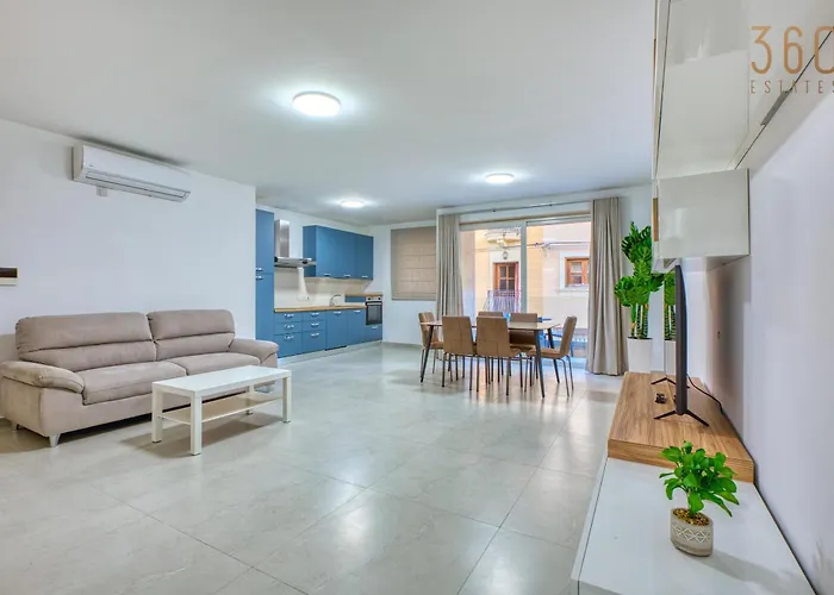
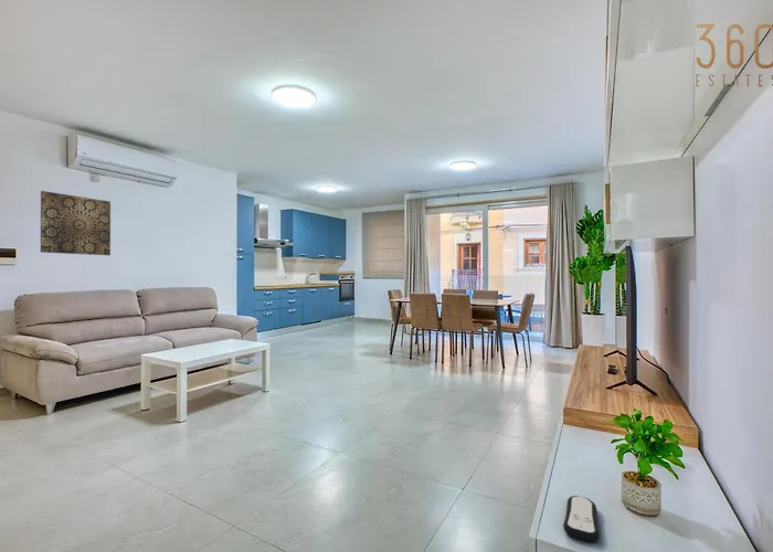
+ wall art [40,190,112,256]
+ remote control [562,495,601,543]
